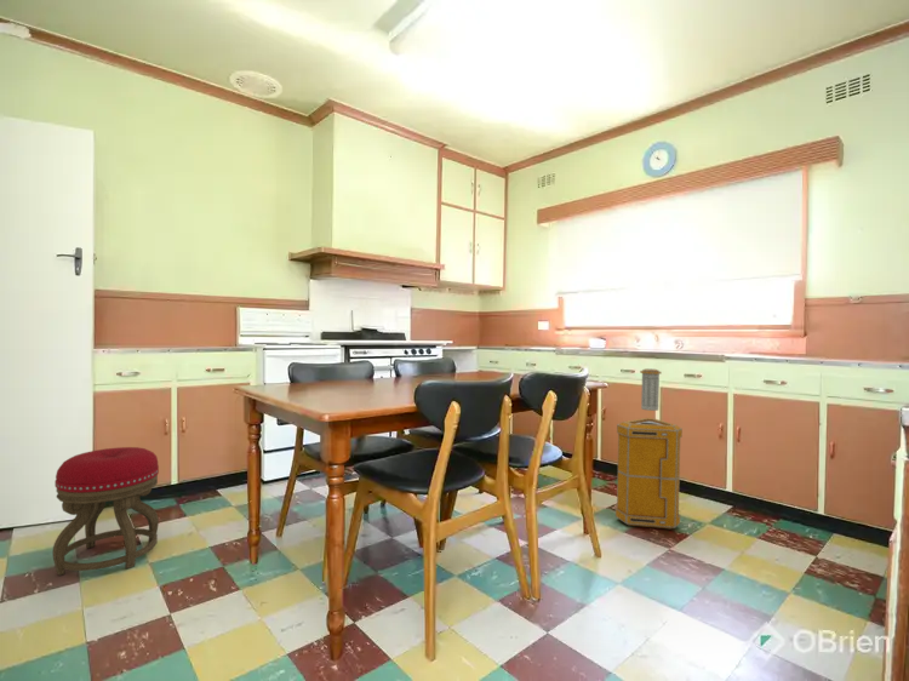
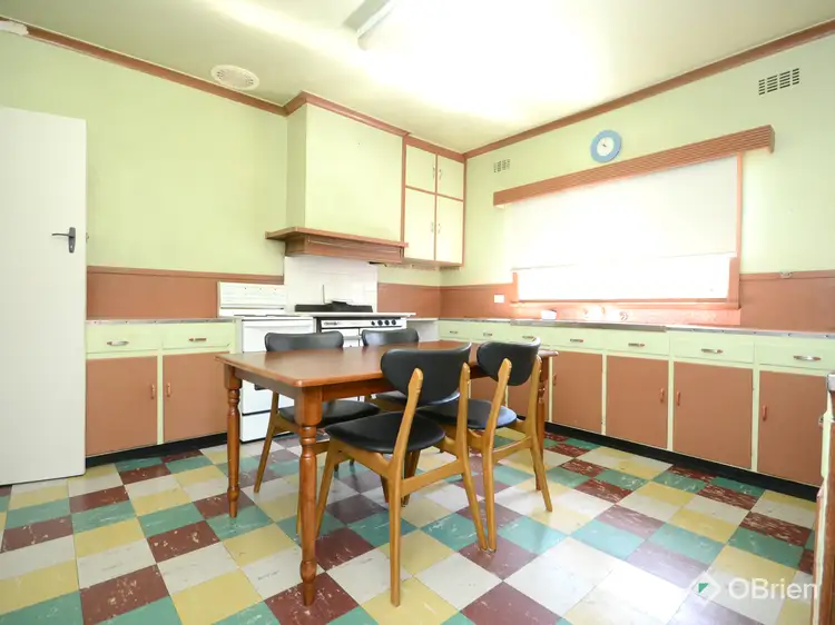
- stool [51,446,160,577]
- trash can [614,367,684,530]
